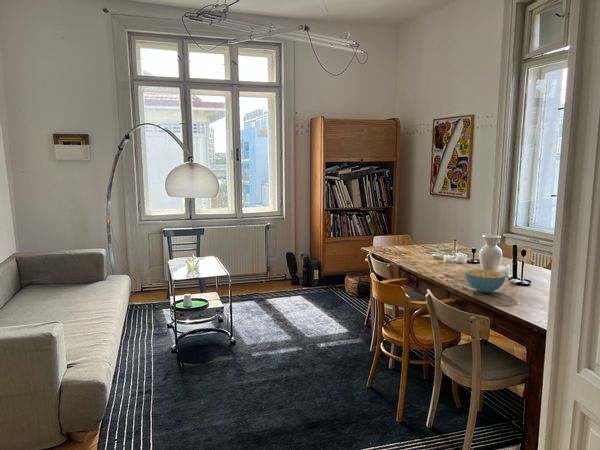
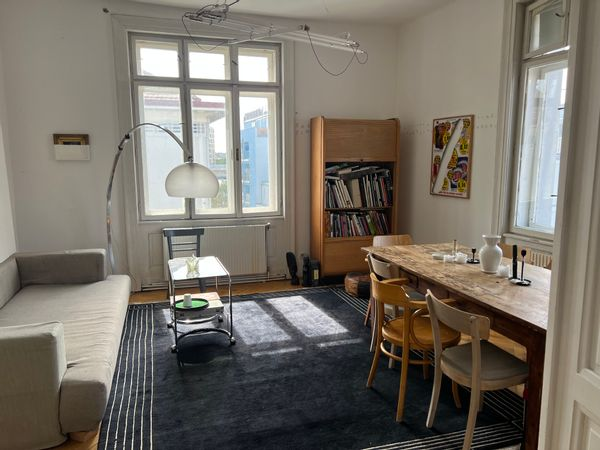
- cereal bowl [465,268,507,294]
